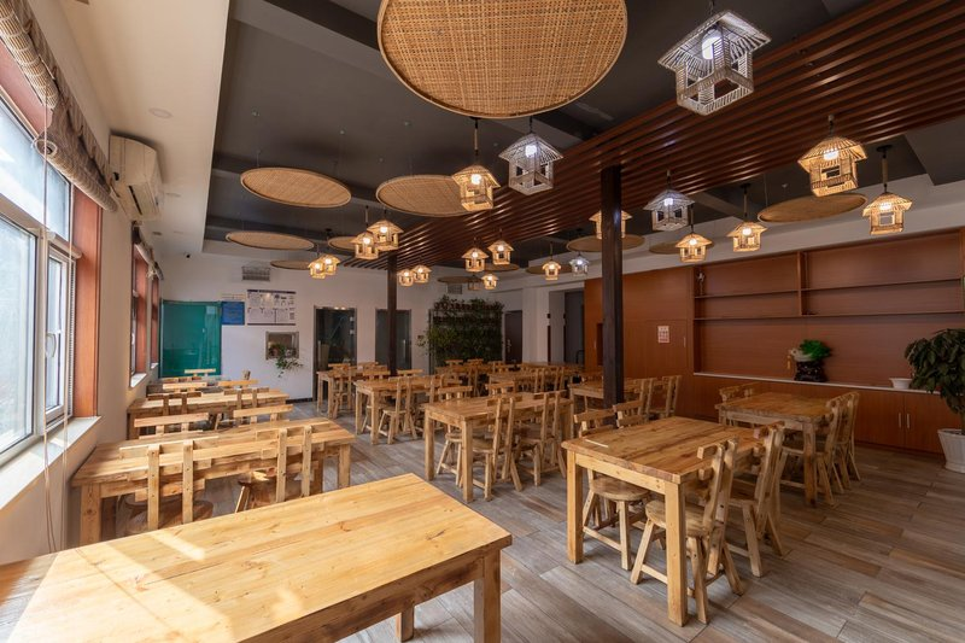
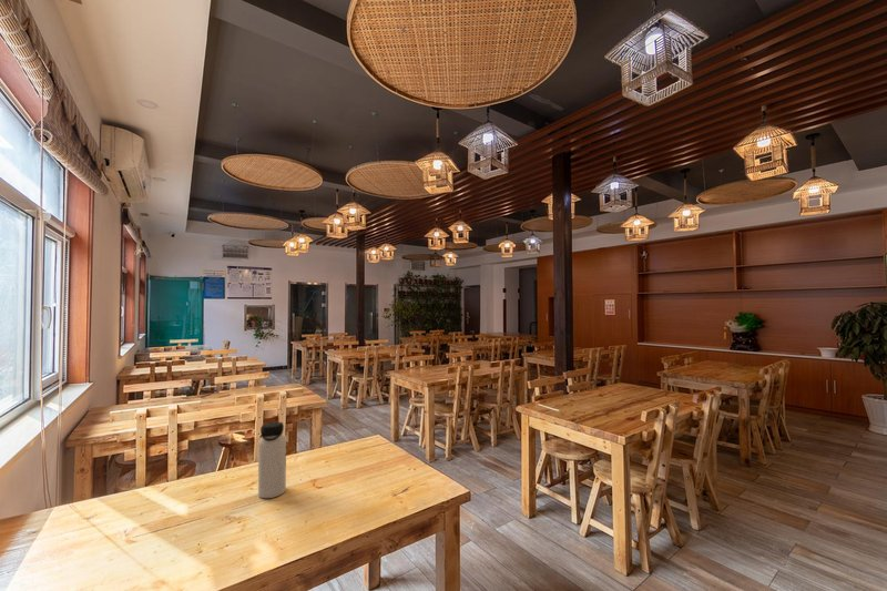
+ water bottle [257,420,287,499]
